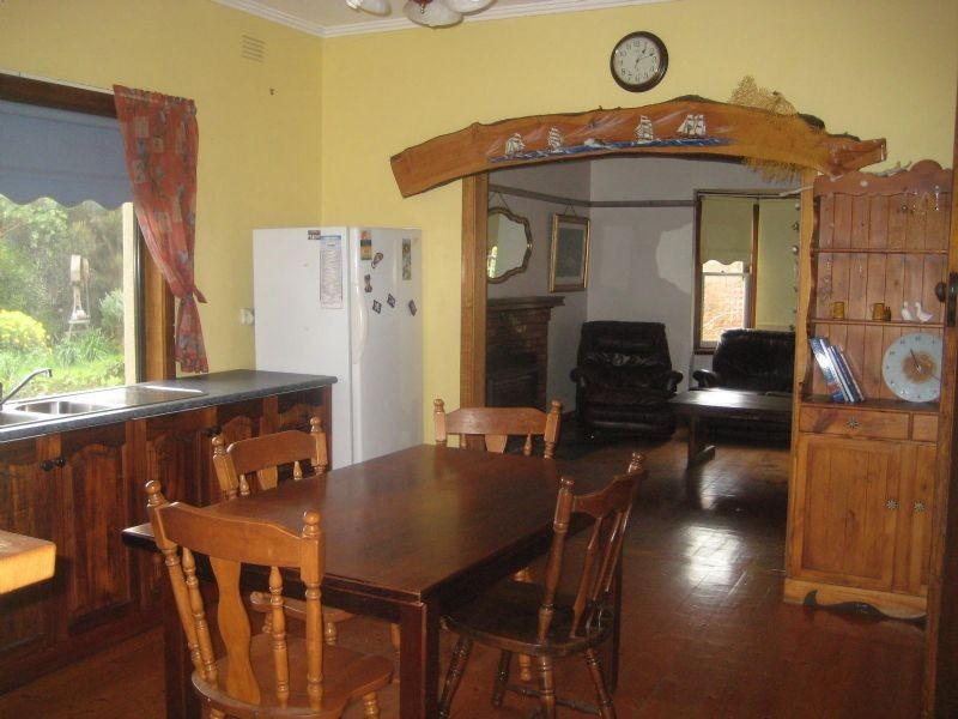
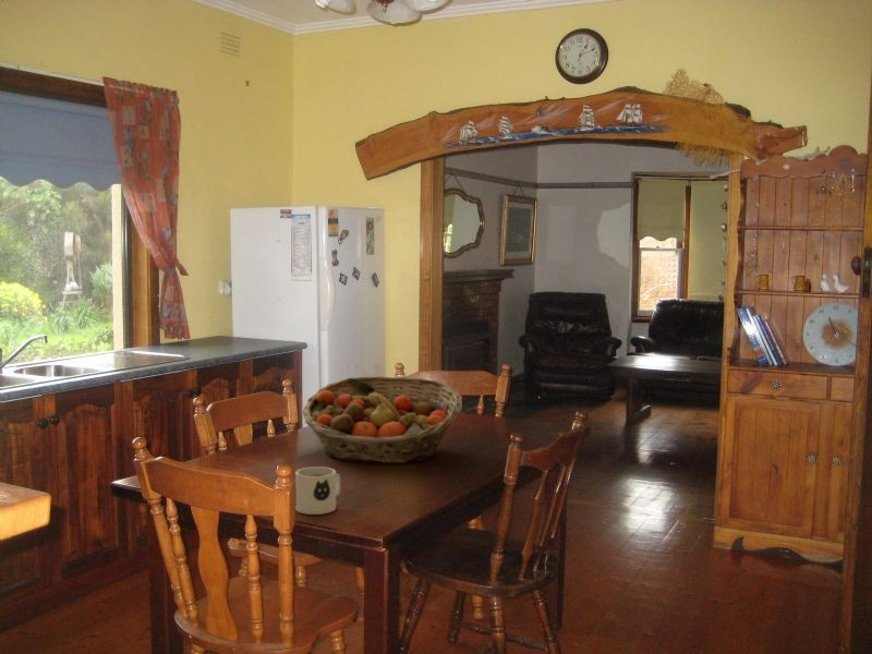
+ fruit basket [301,376,463,464]
+ mug [294,465,341,516]
